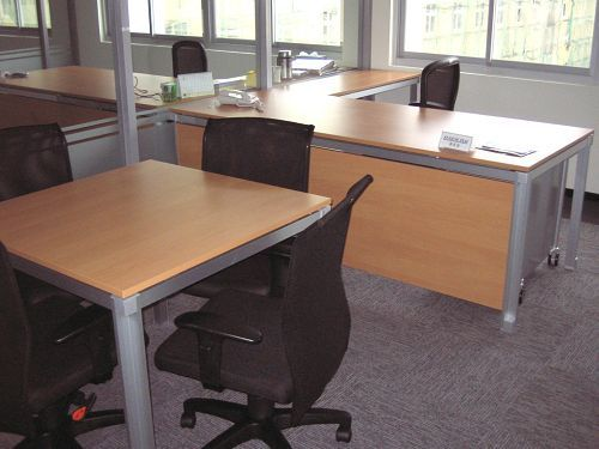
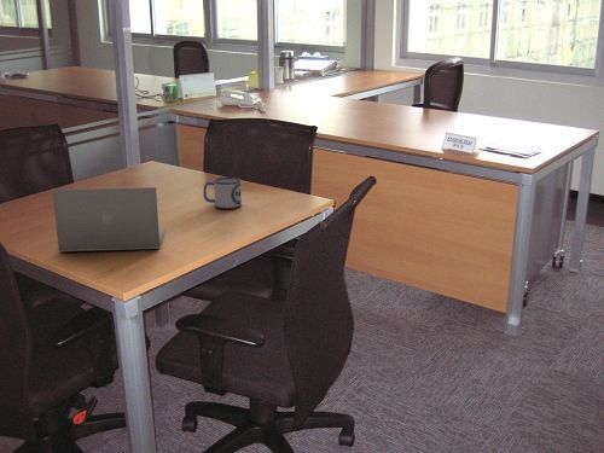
+ laptop [51,186,167,252]
+ mug [202,176,243,210]
